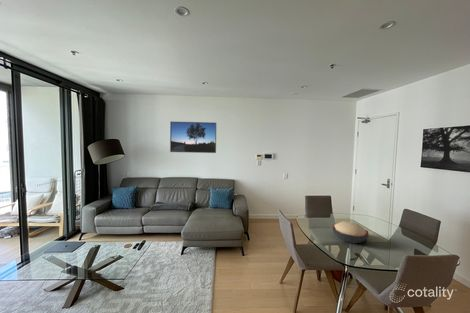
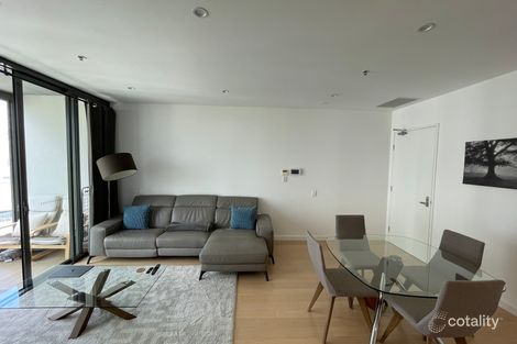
- decorative bowl [331,220,370,244]
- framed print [169,120,217,154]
